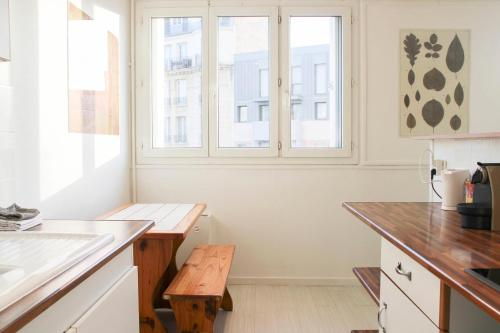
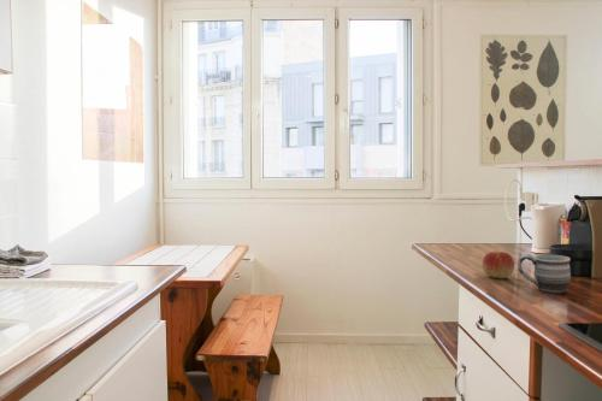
+ apple [482,250,515,279]
+ mug [518,253,572,295]
